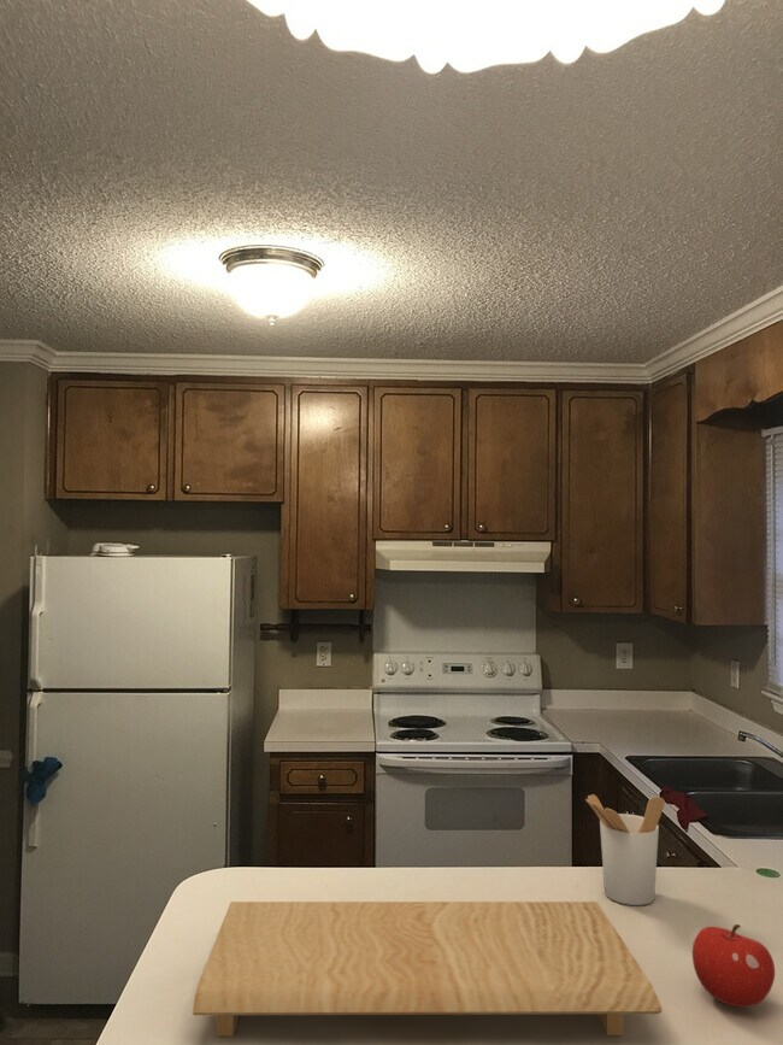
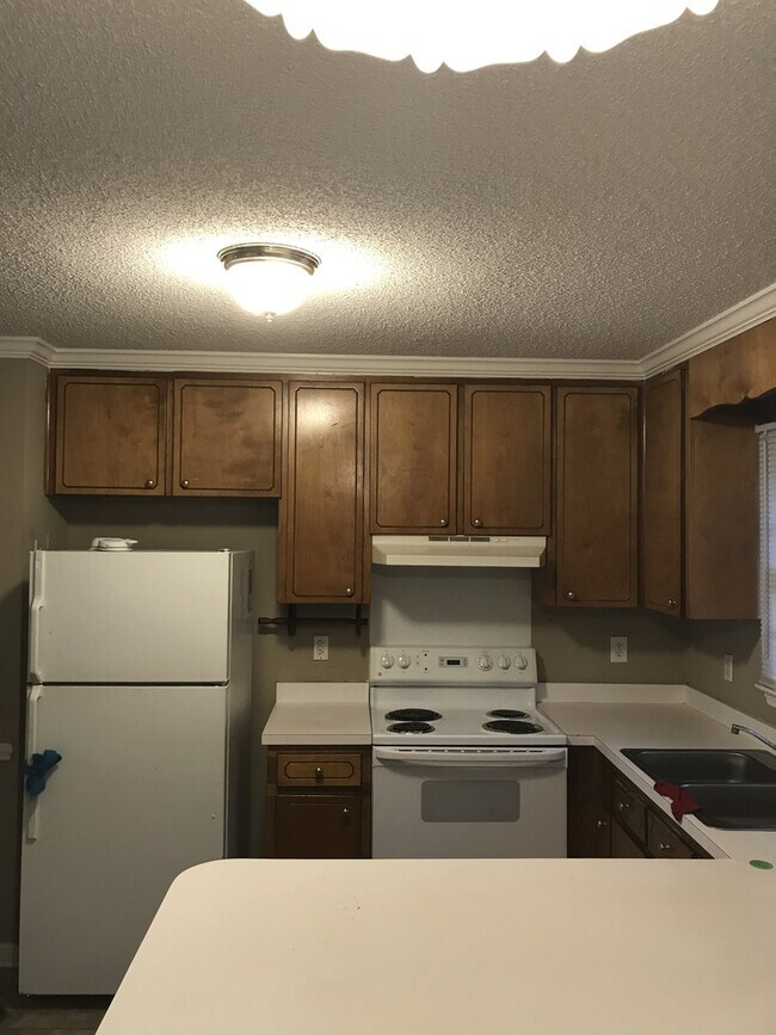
- fruit [691,923,776,1009]
- utensil holder [584,793,666,906]
- cutting board [192,900,664,1038]
